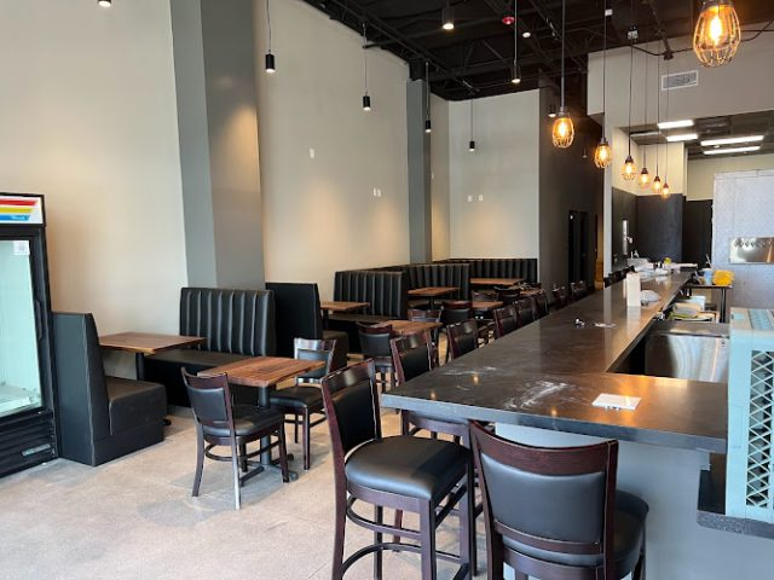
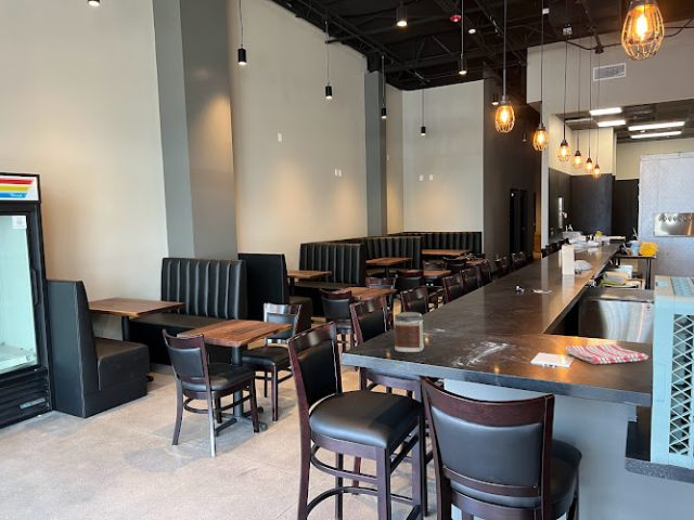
+ jar [393,311,425,353]
+ dish towel [565,343,650,365]
